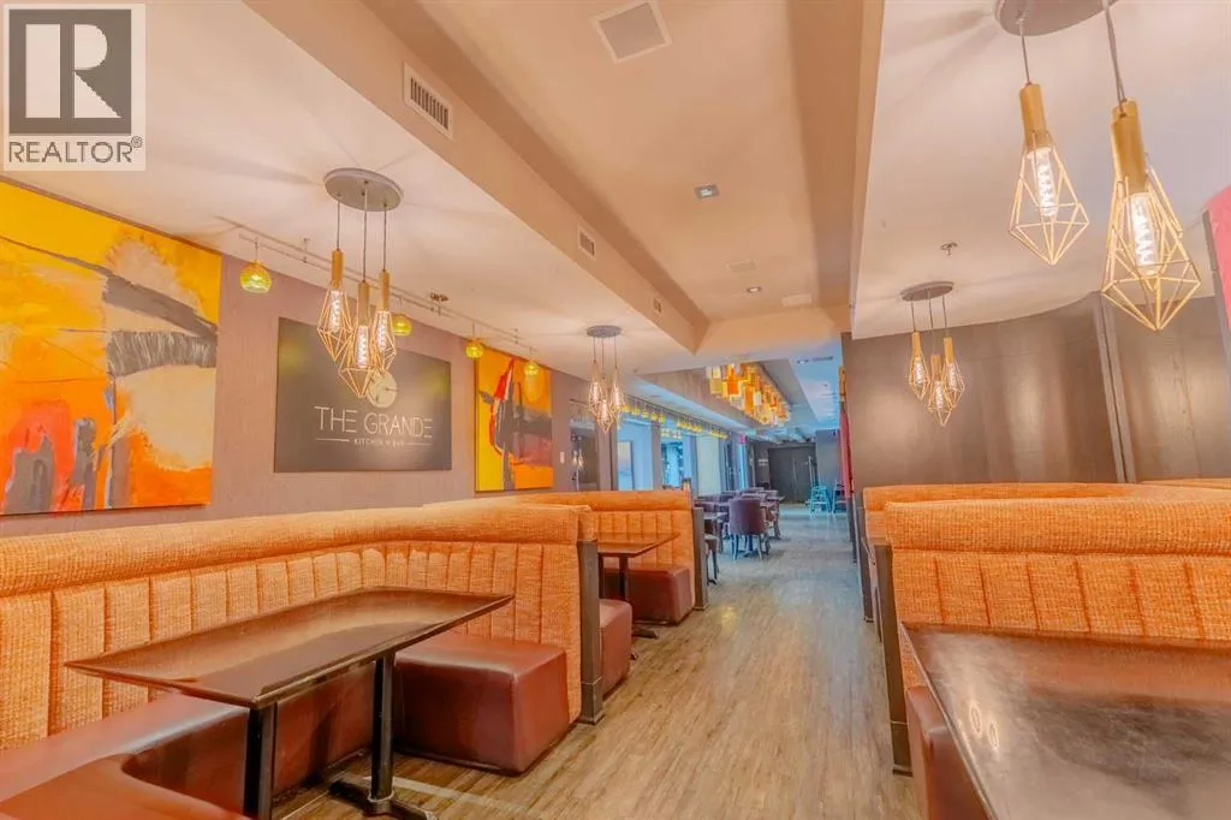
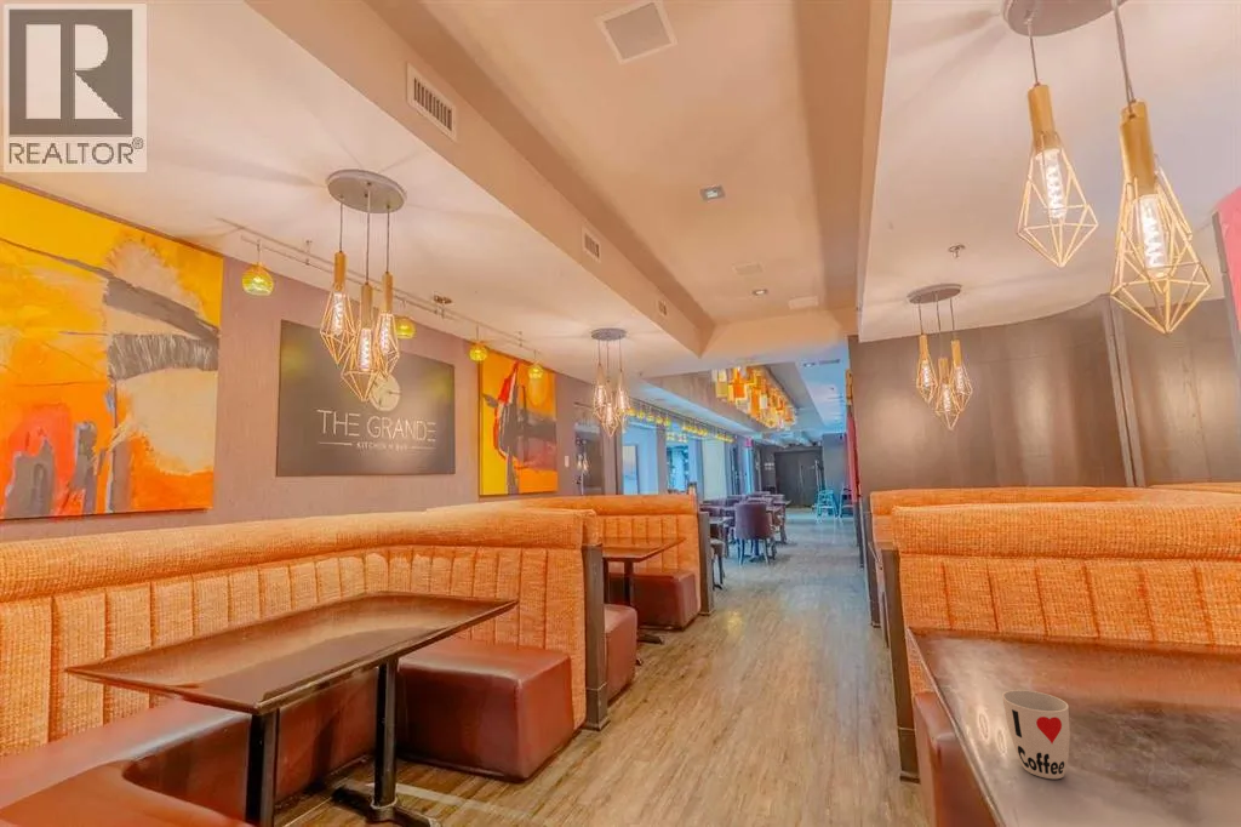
+ cup [1001,689,1071,780]
